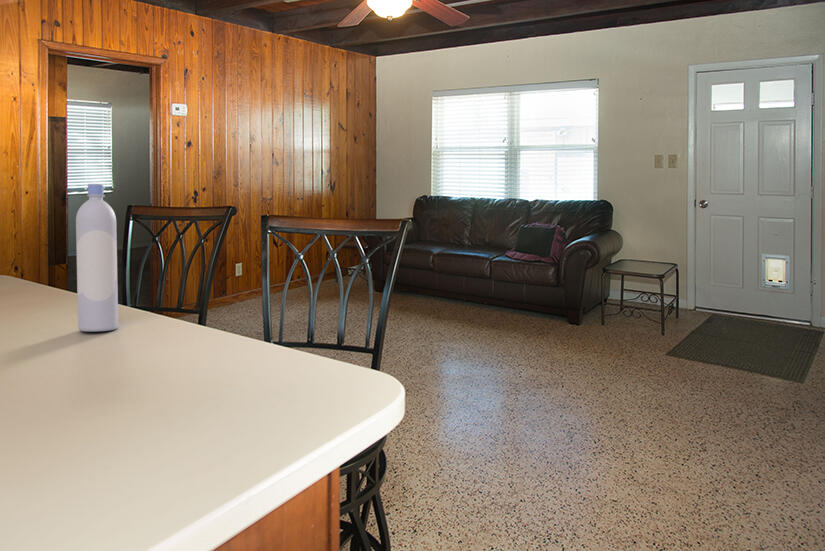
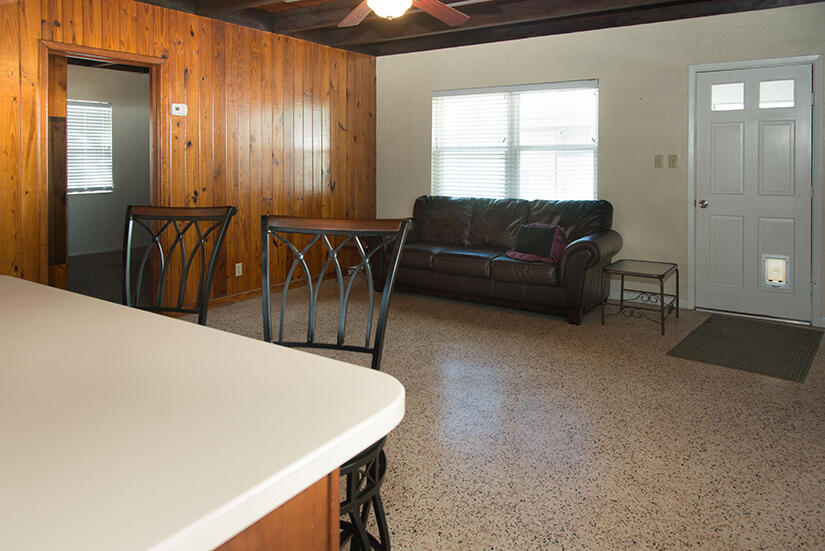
- bottle [75,183,119,333]
